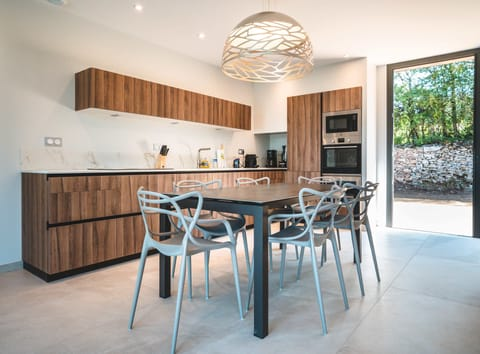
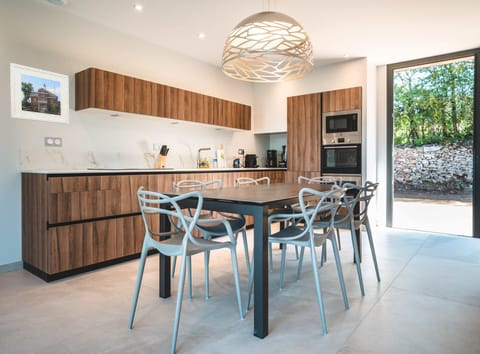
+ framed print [9,62,70,125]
